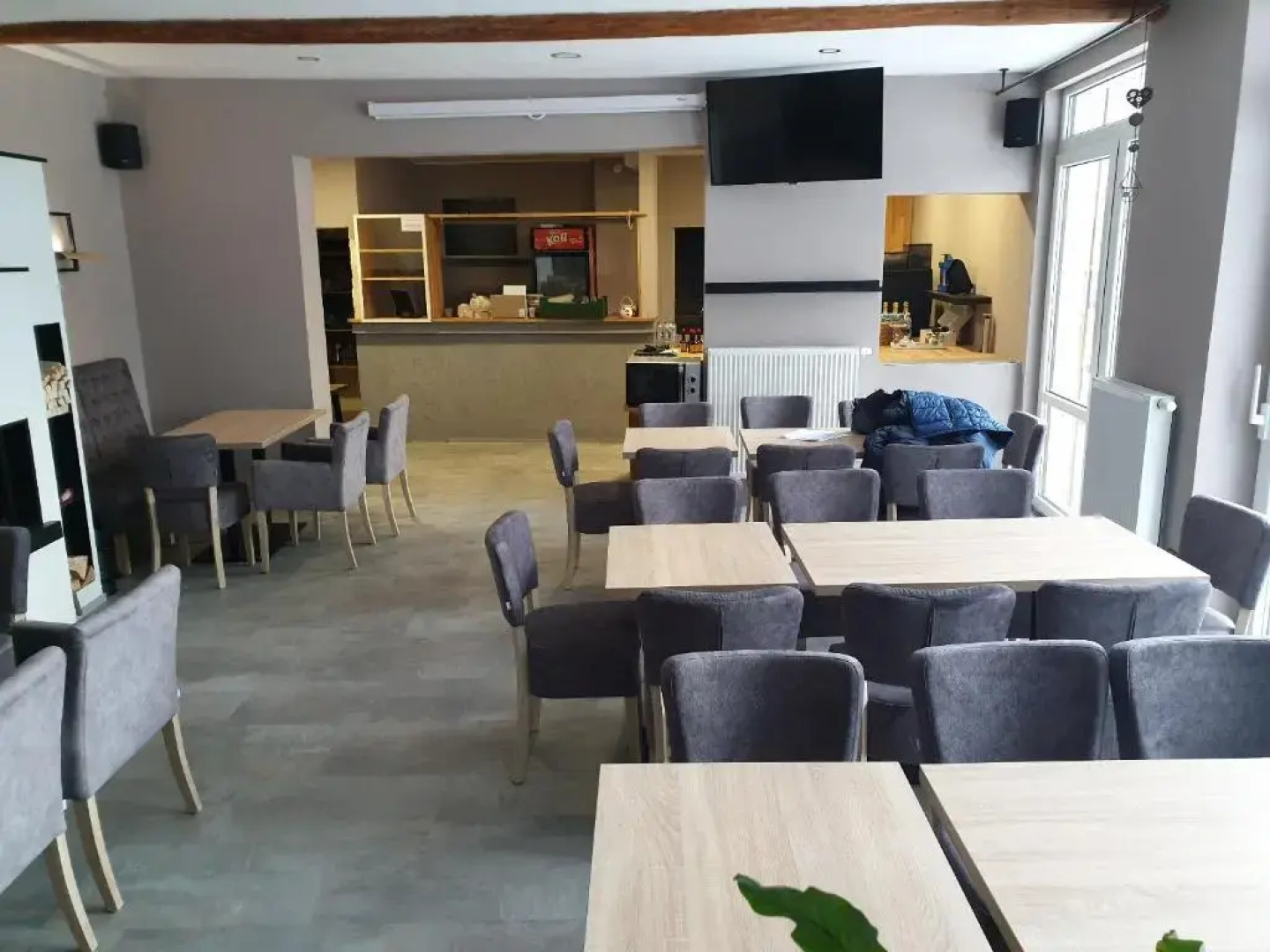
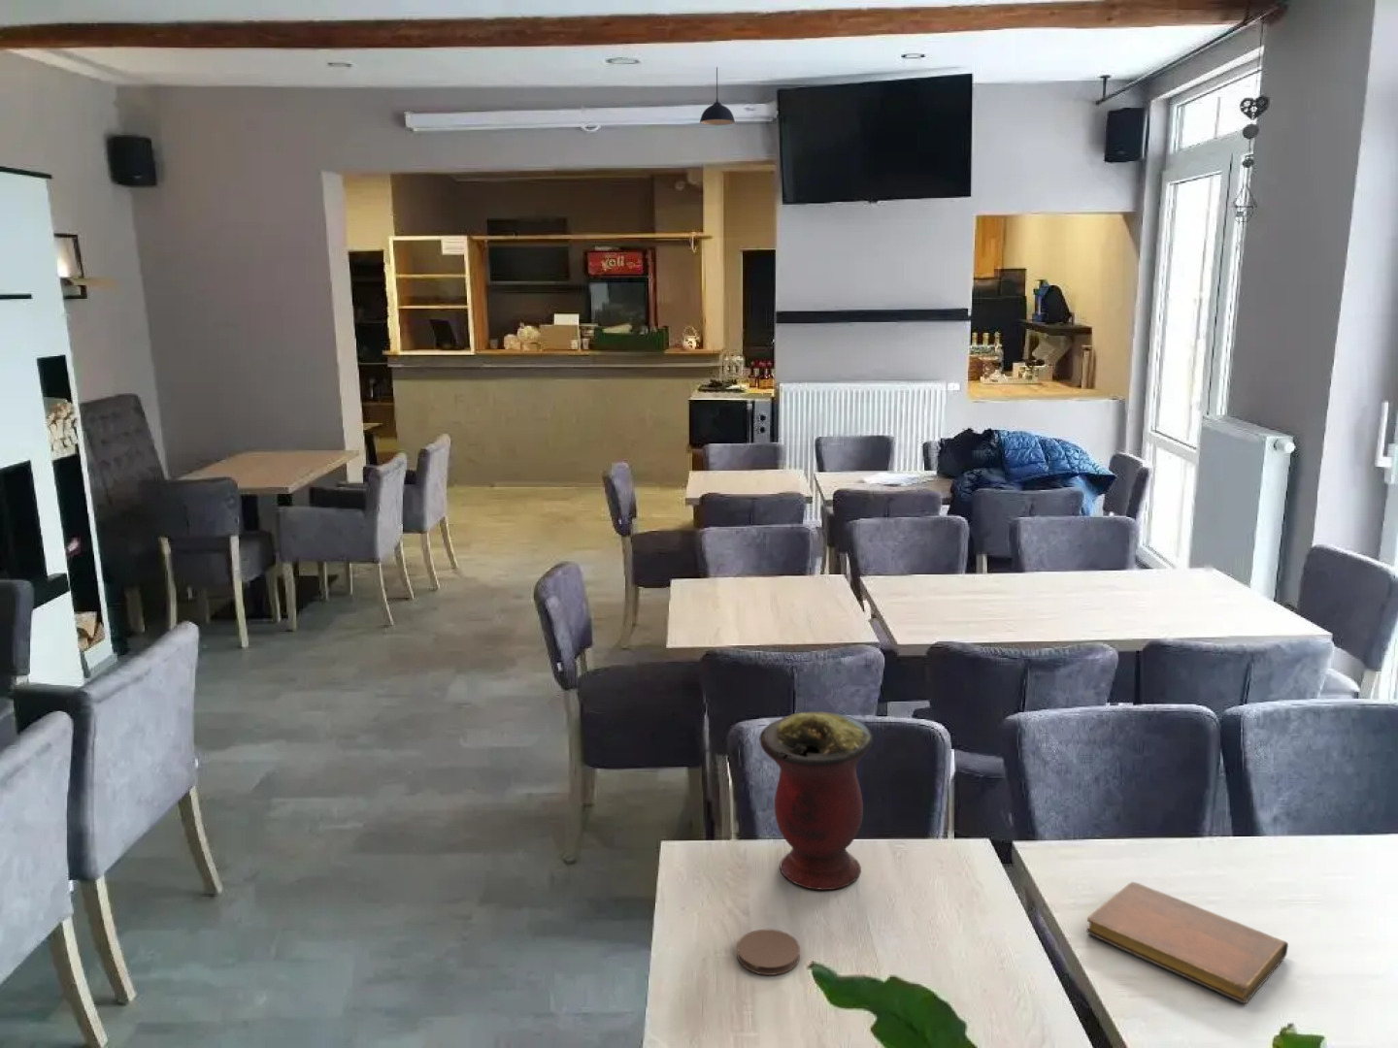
+ vase [758,710,874,891]
+ notebook [1085,881,1289,1004]
+ coaster [736,929,801,976]
+ pendant light [699,66,736,127]
